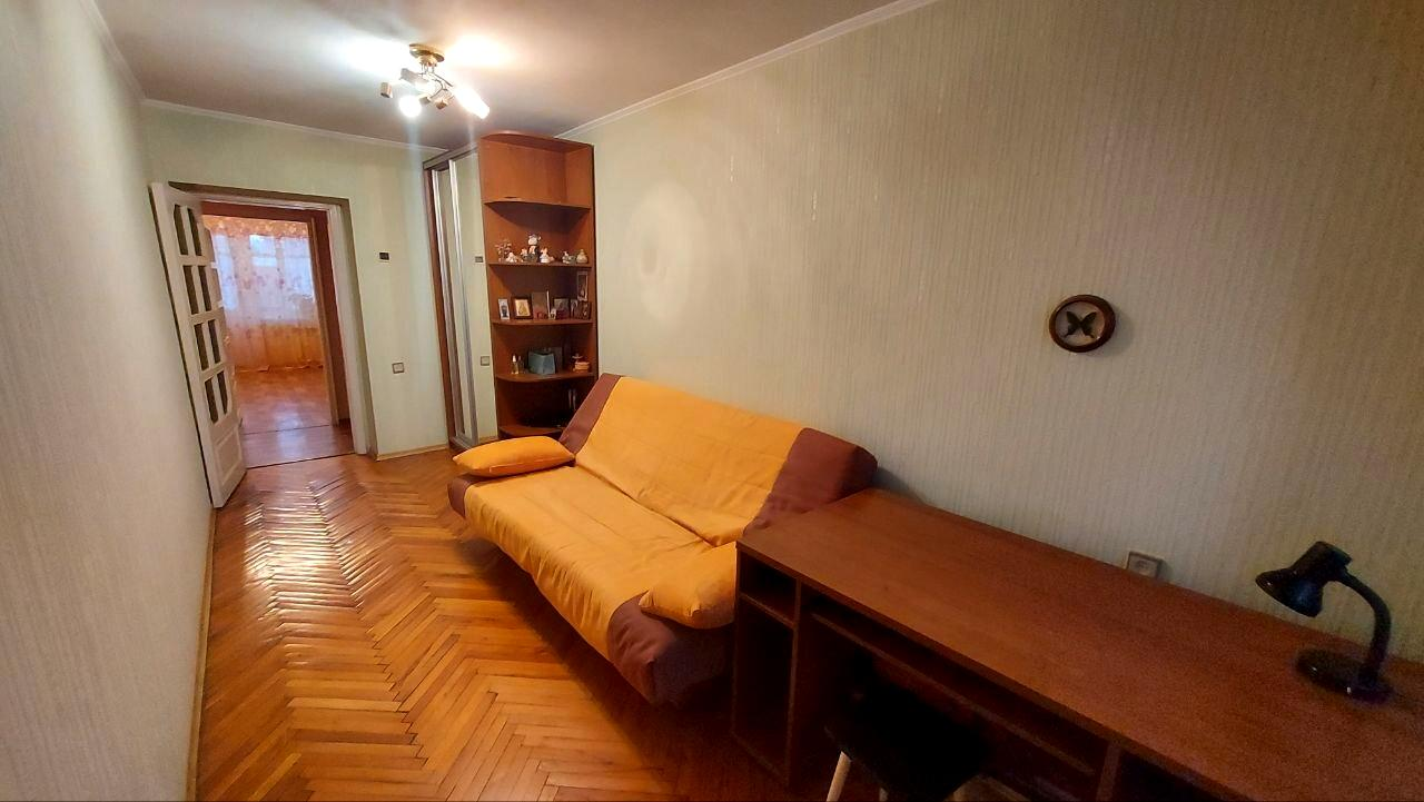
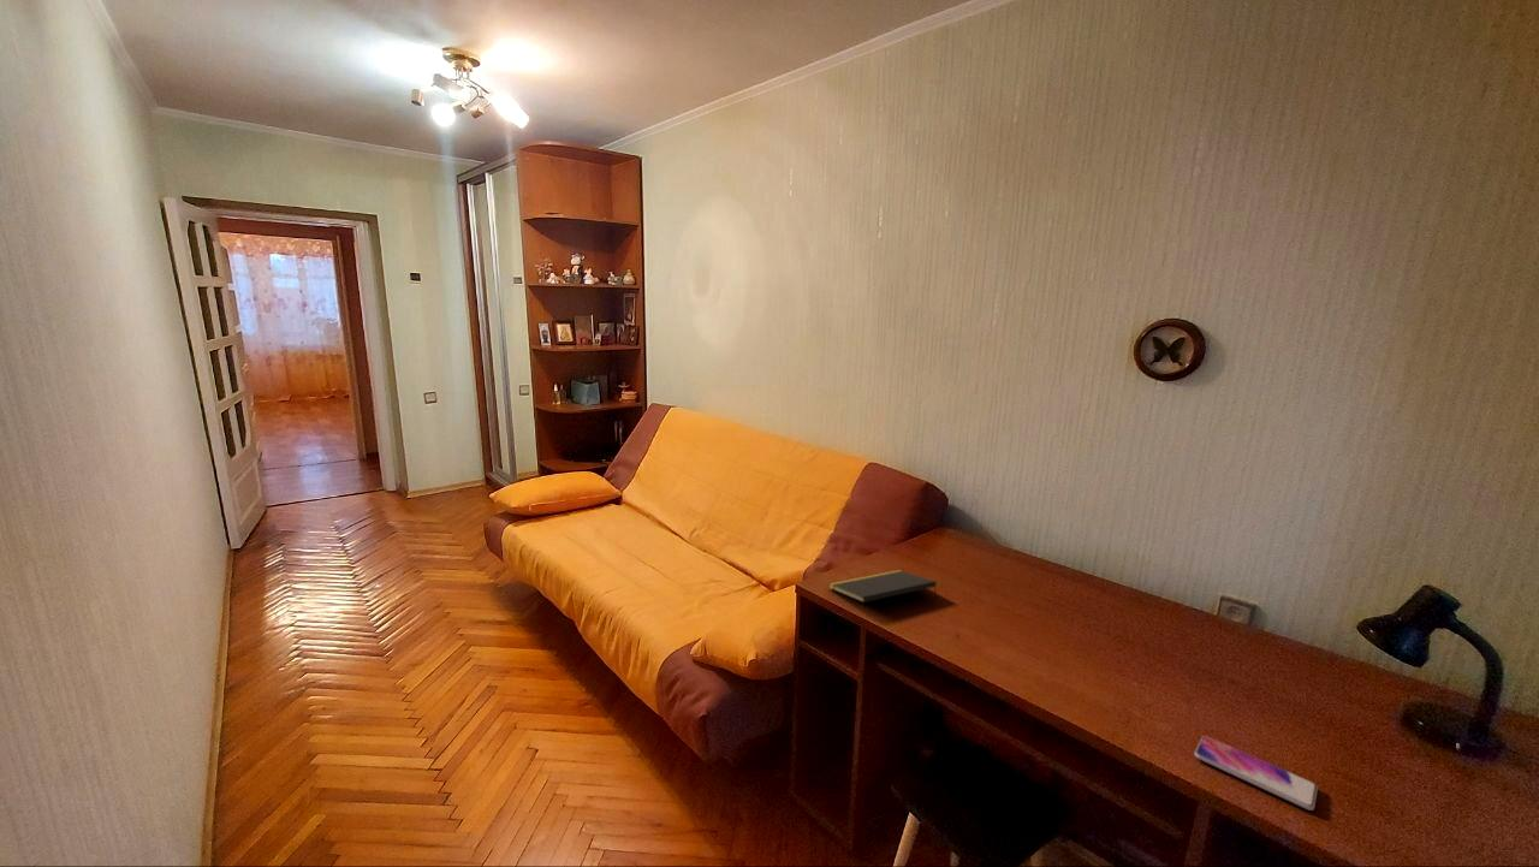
+ smartphone [1194,735,1319,812]
+ notepad [827,569,938,604]
